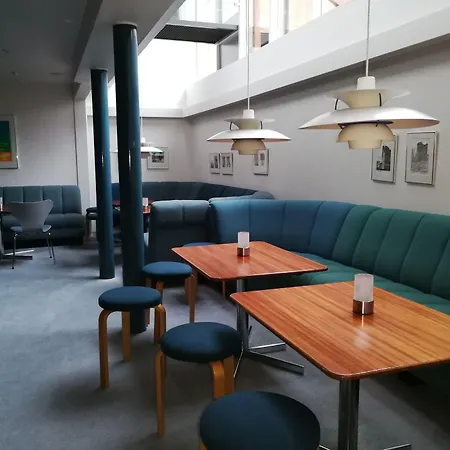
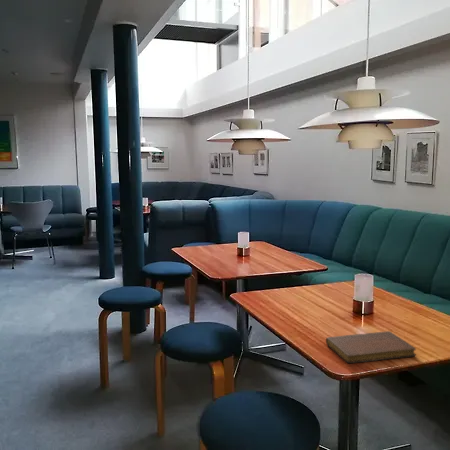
+ notebook [325,330,417,364]
